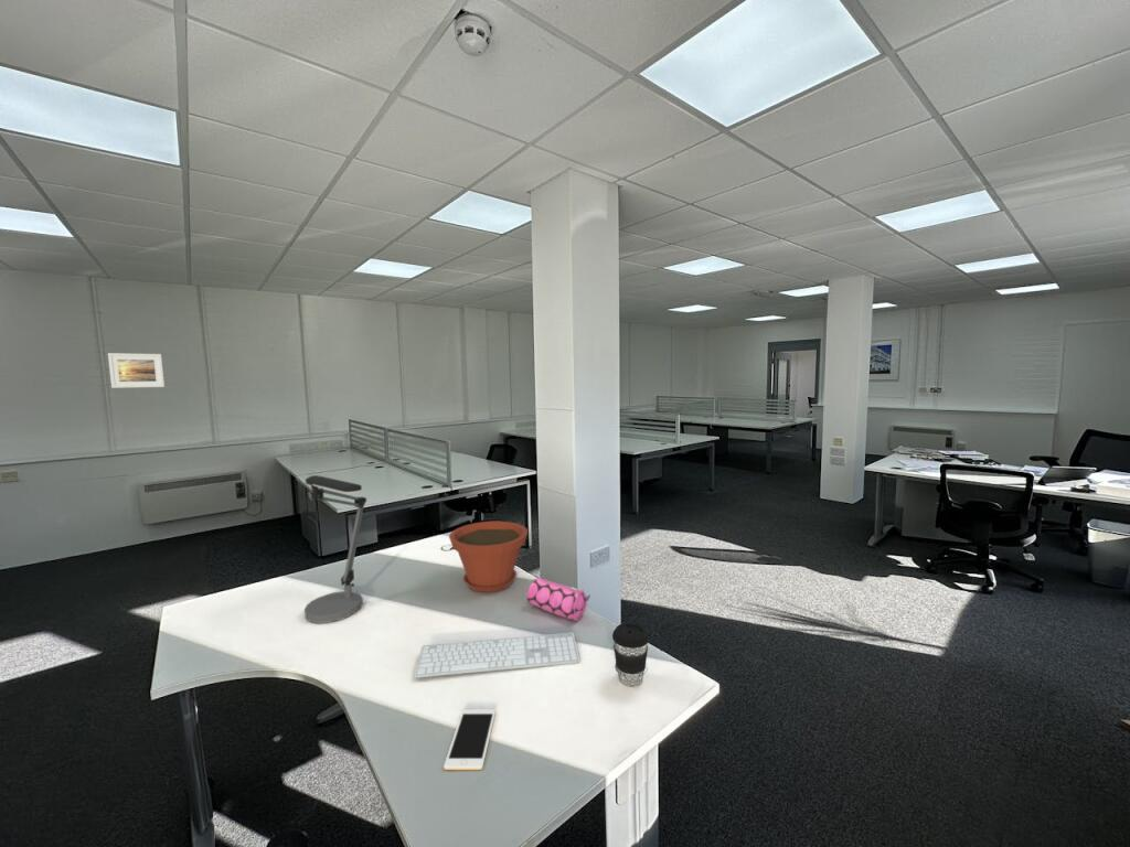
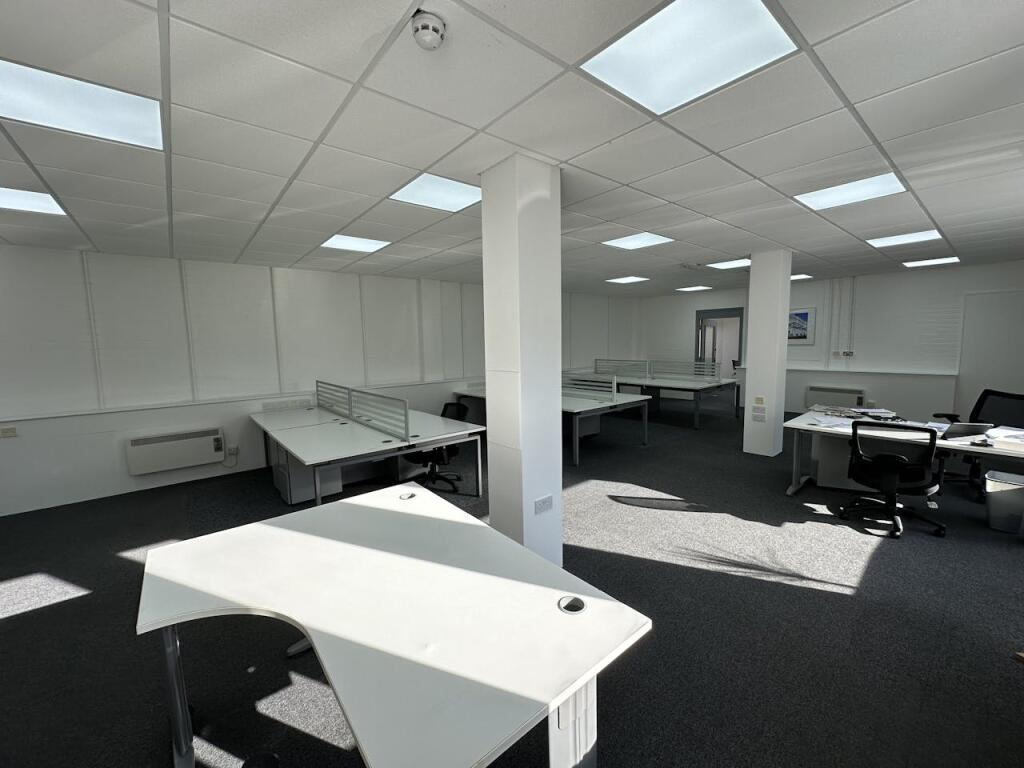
- cell phone [443,708,497,771]
- keyboard [413,632,580,679]
- pencil case [525,577,591,622]
- desk lamp [303,474,367,624]
- coffee cup [611,622,650,687]
- plant pot [448,521,529,593]
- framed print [107,352,166,389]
